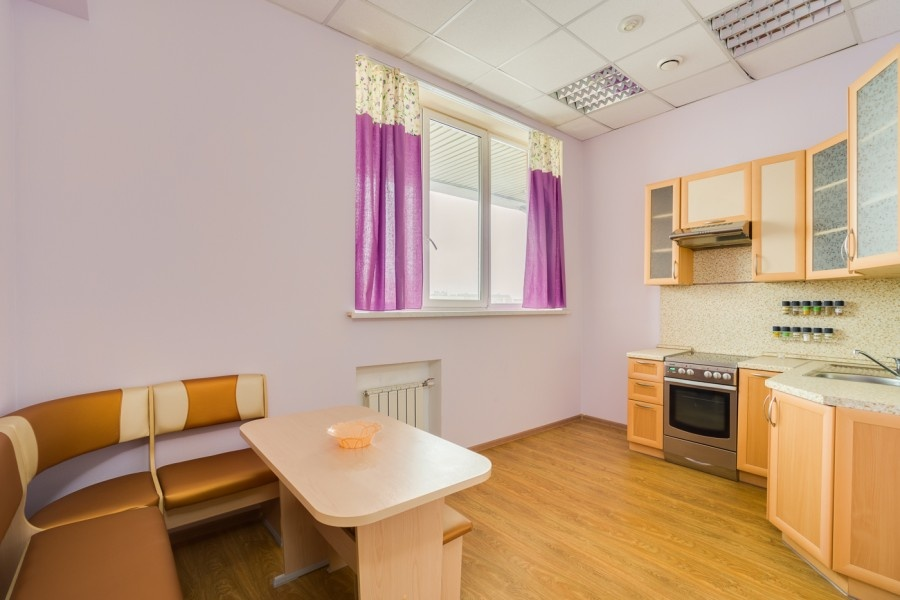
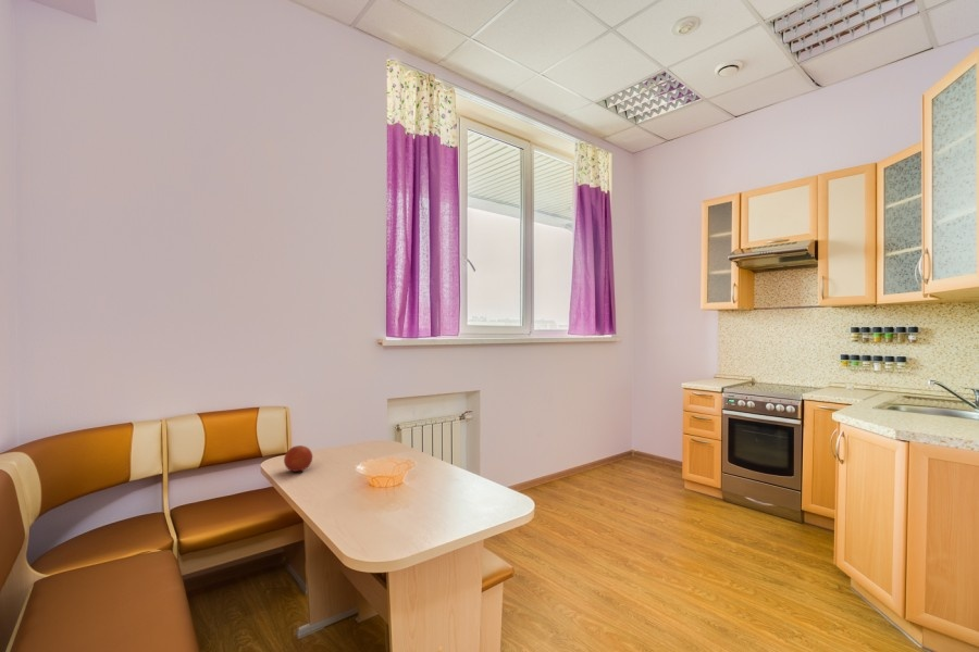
+ fruit [283,444,313,473]
